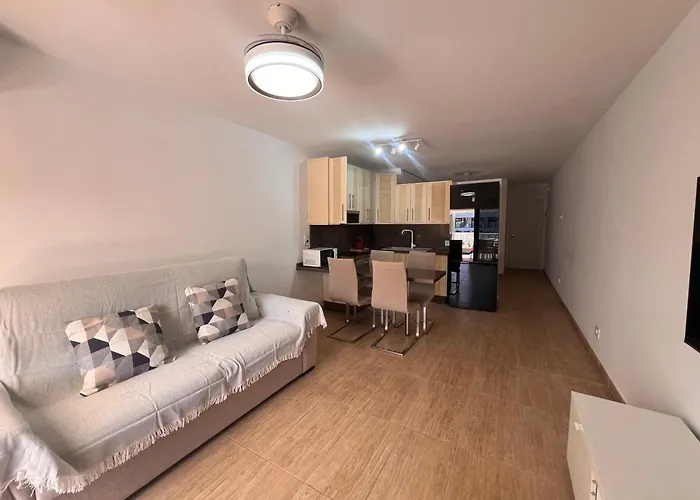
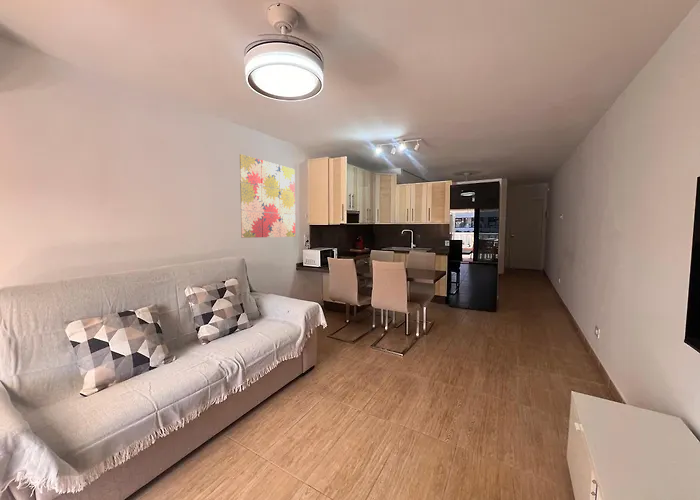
+ wall art [239,153,296,239]
